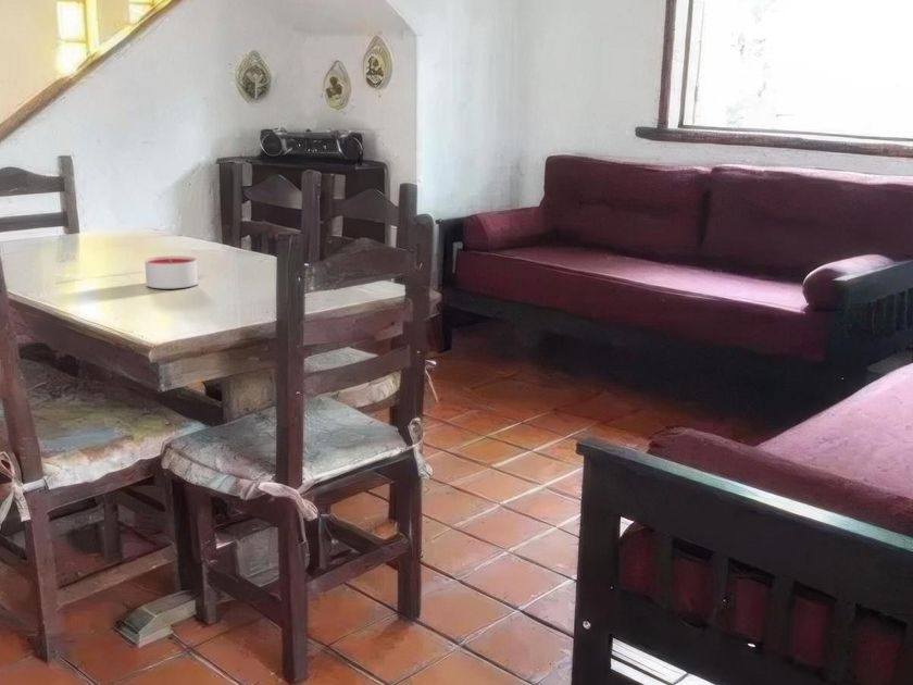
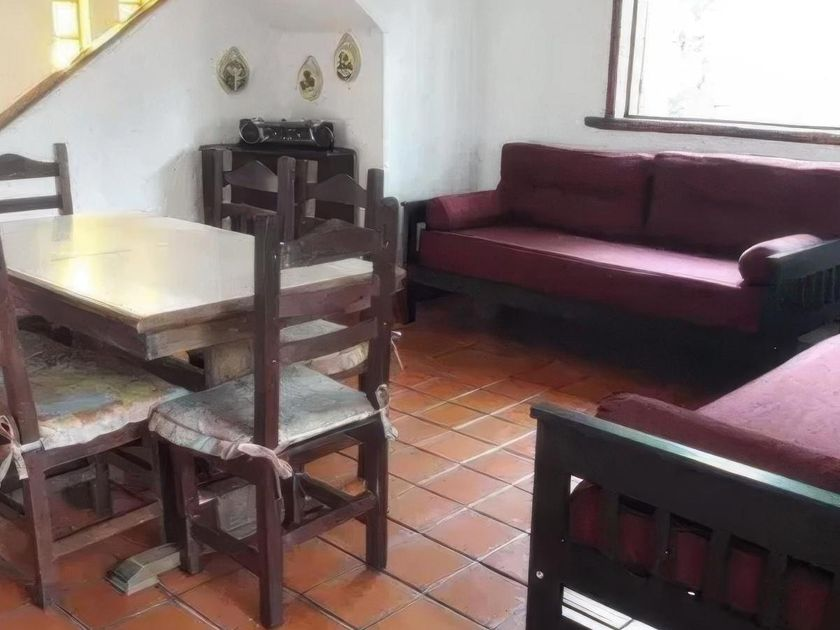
- candle [143,256,199,289]
